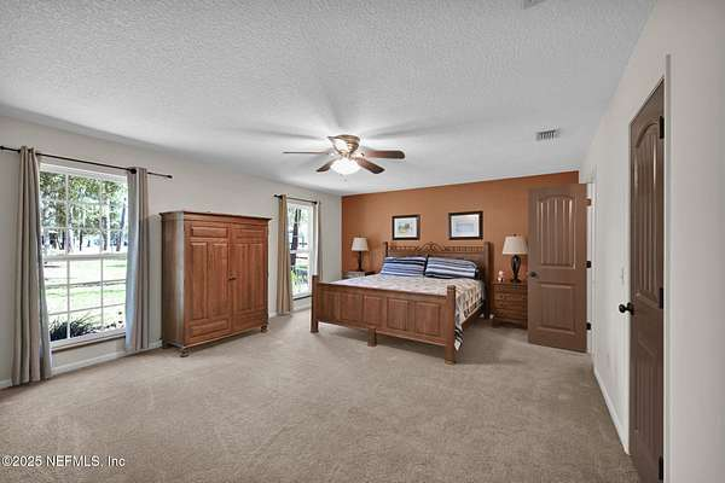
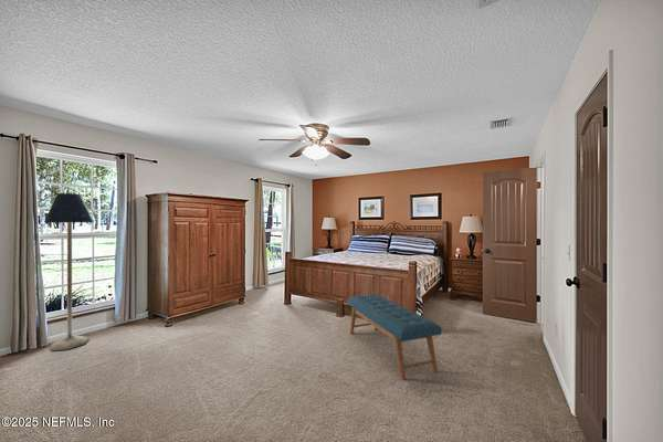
+ floor lamp [43,192,94,351]
+ bench [346,294,443,381]
